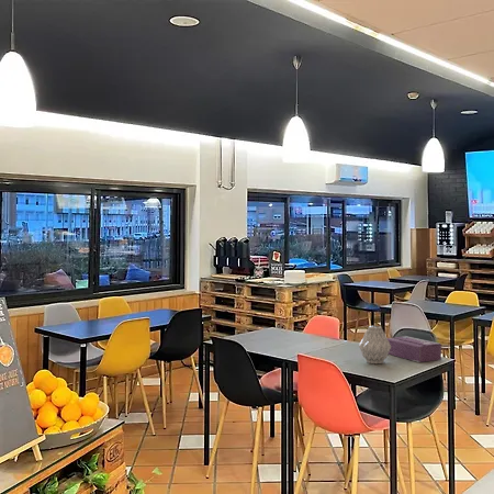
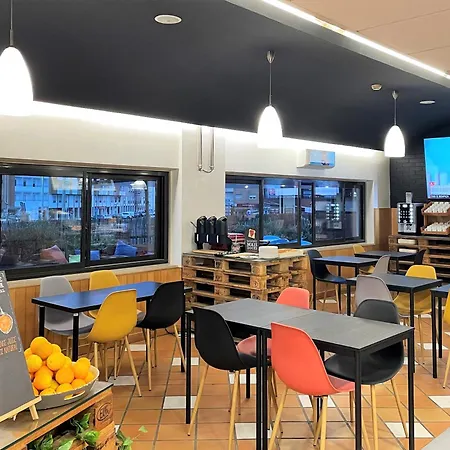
- tissue box [386,335,442,363]
- vase [358,325,391,364]
